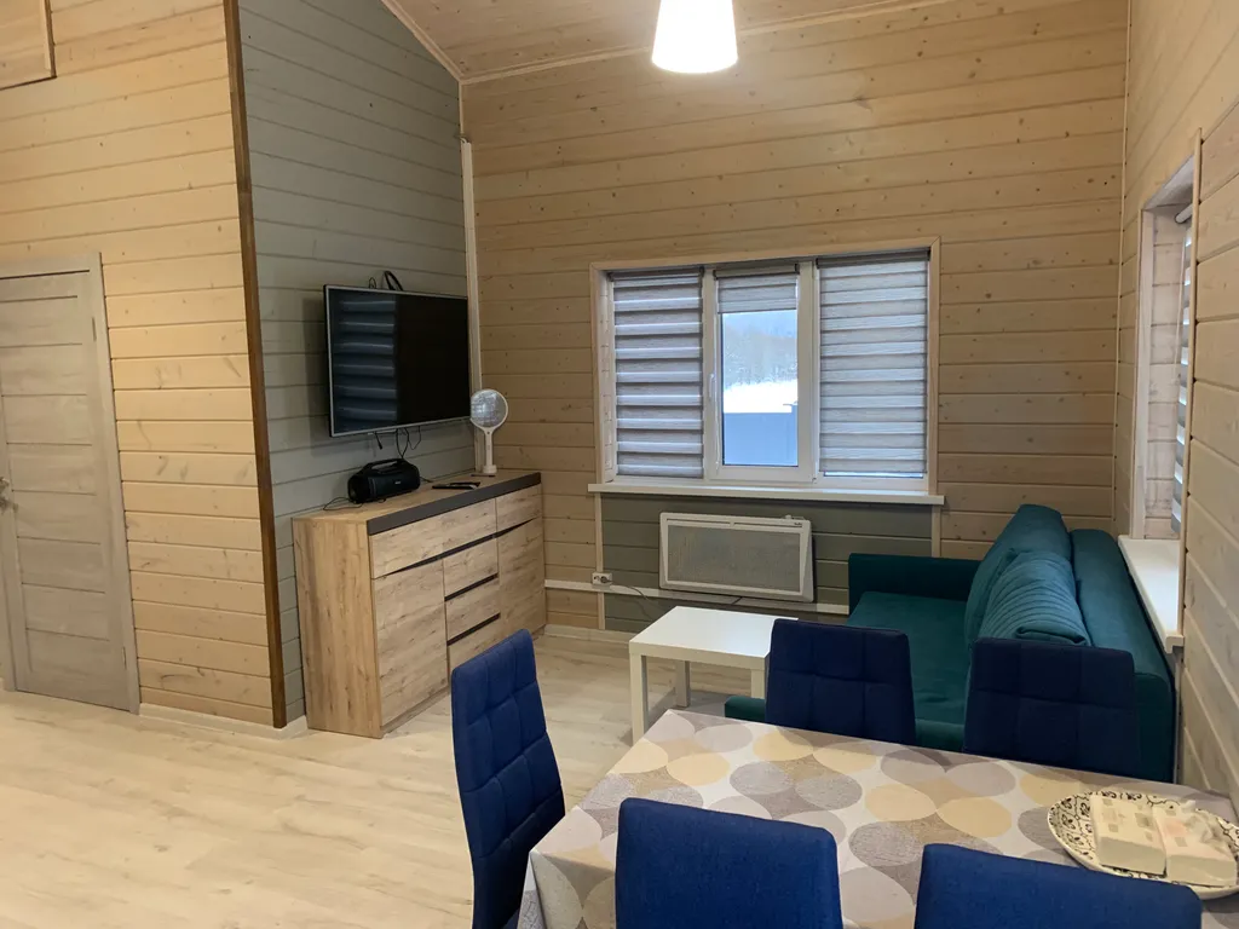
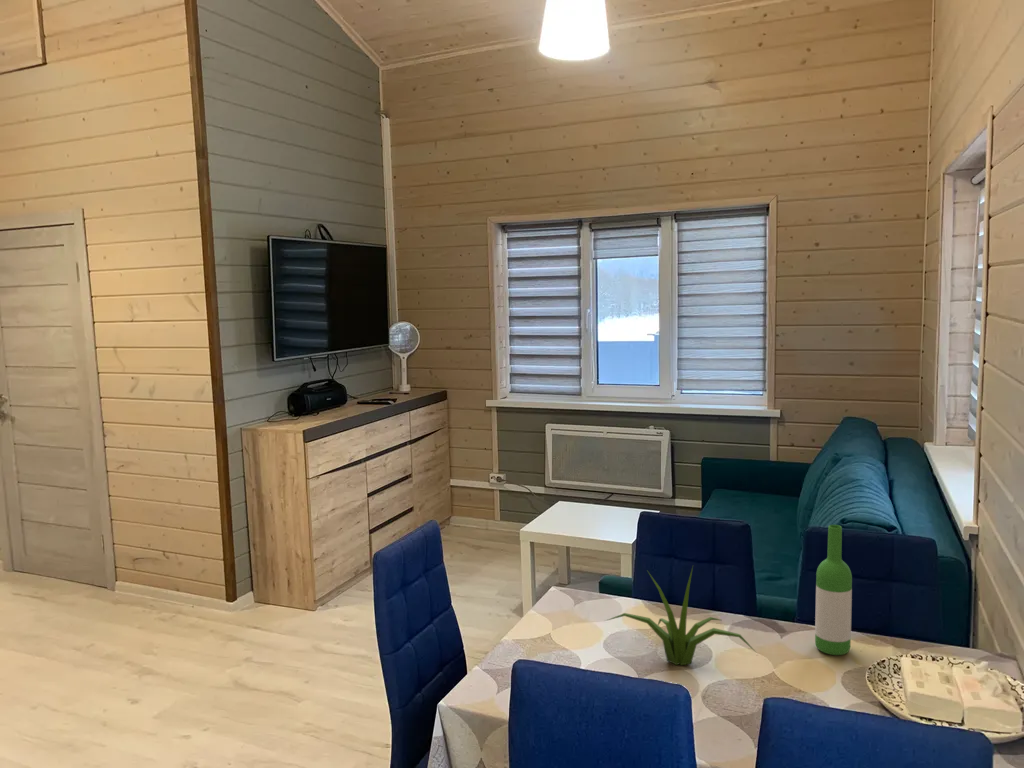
+ wine bottle [814,524,853,656]
+ plant [604,566,758,666]
